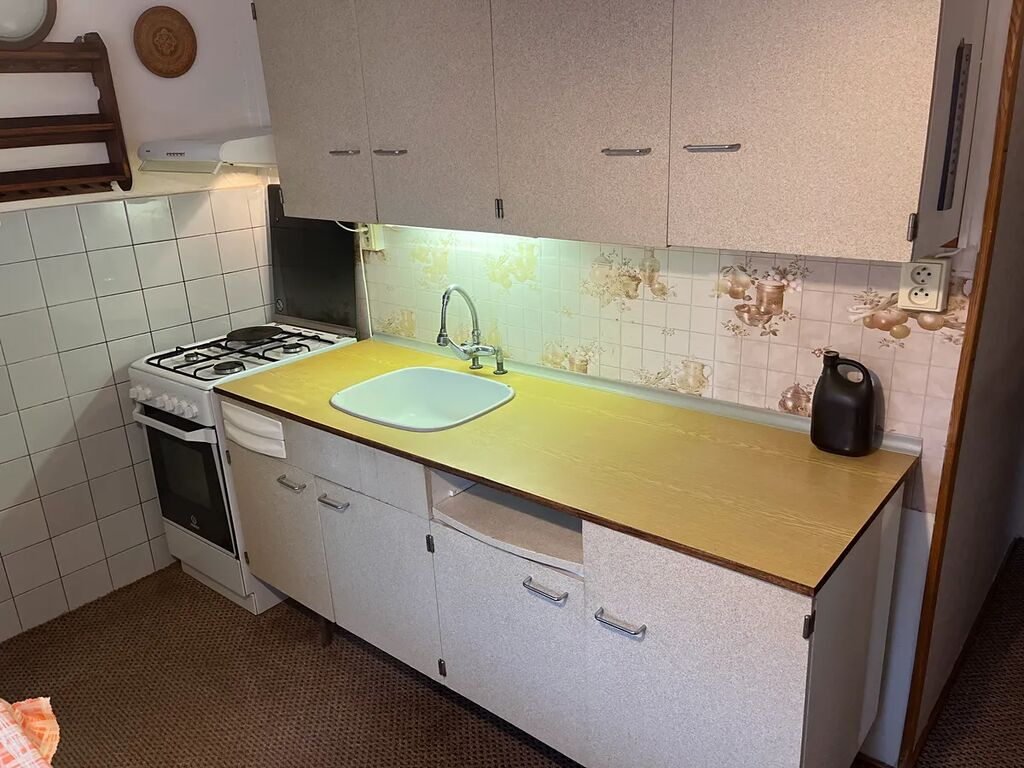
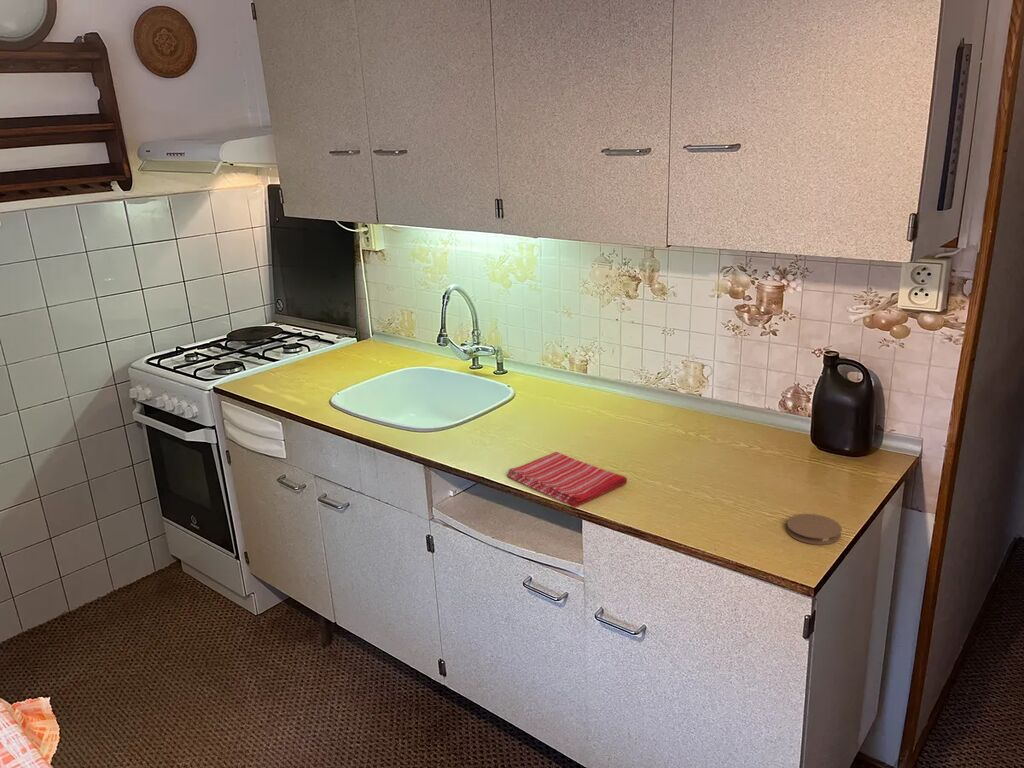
+ coaster [786,513,843,546]
+ dish towel [506,451,628,508]
